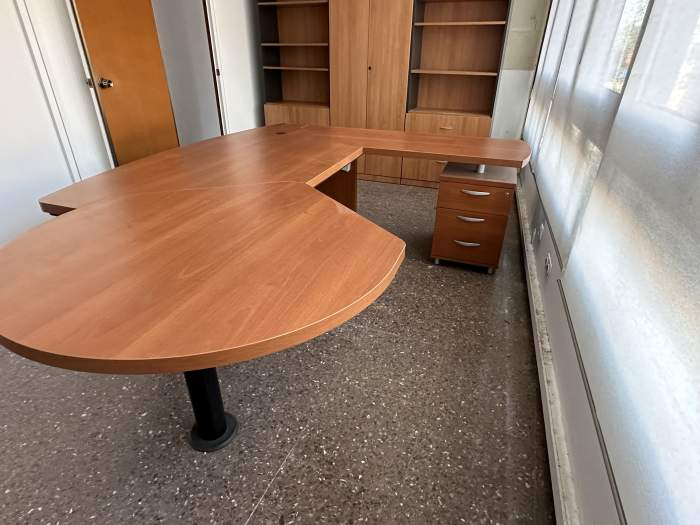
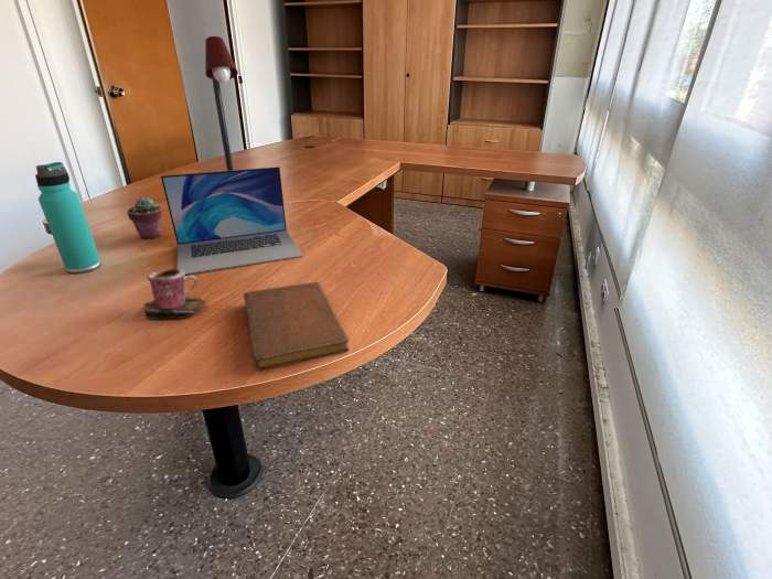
+ notebook [243,281,350,372]
+ mug [141,268,206,321]
+ laptop [160,165,303,276]
+ potted succulent [126,196,163,240]
+ thermos bottle [34,161,103,275]
+ desk lamp [204,35,239,171]
